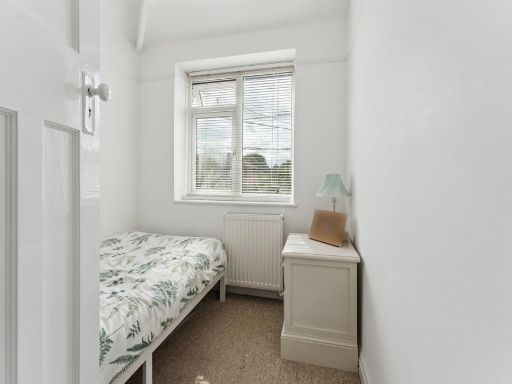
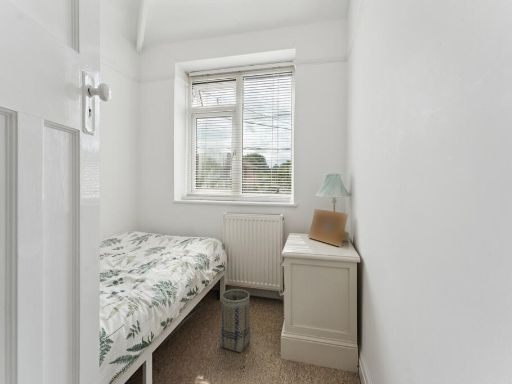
+ basket [219,288,251,353]
